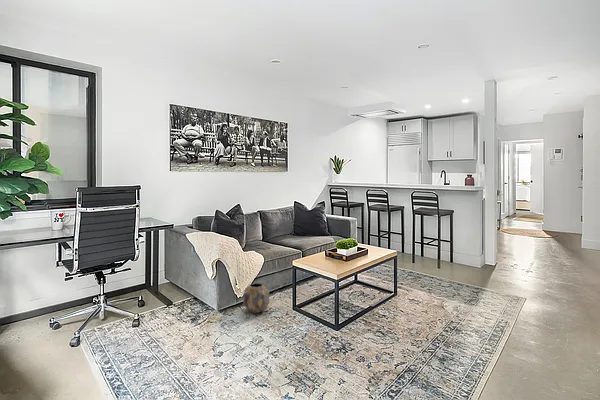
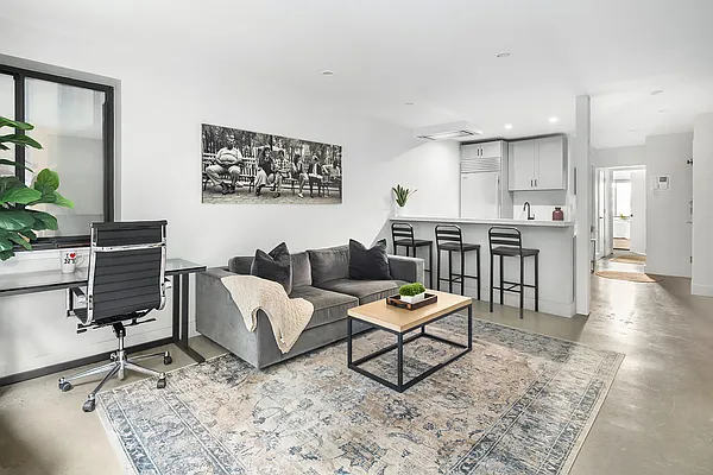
- planter [242,283,270,314]
